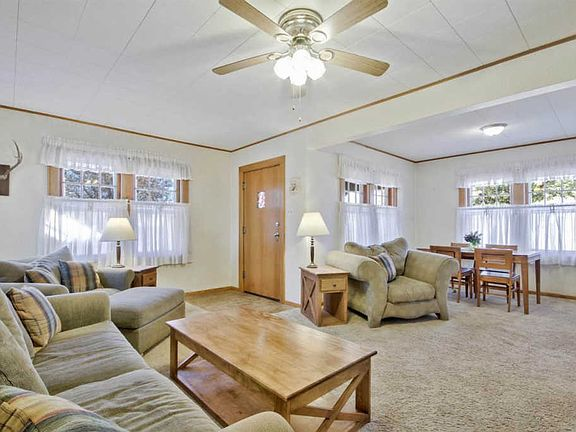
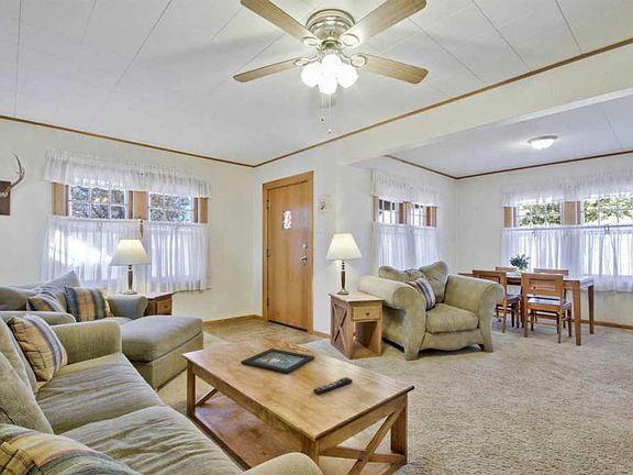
+ remote control [312,376,354,396]
+ decorative tray [240,347,316,375]
